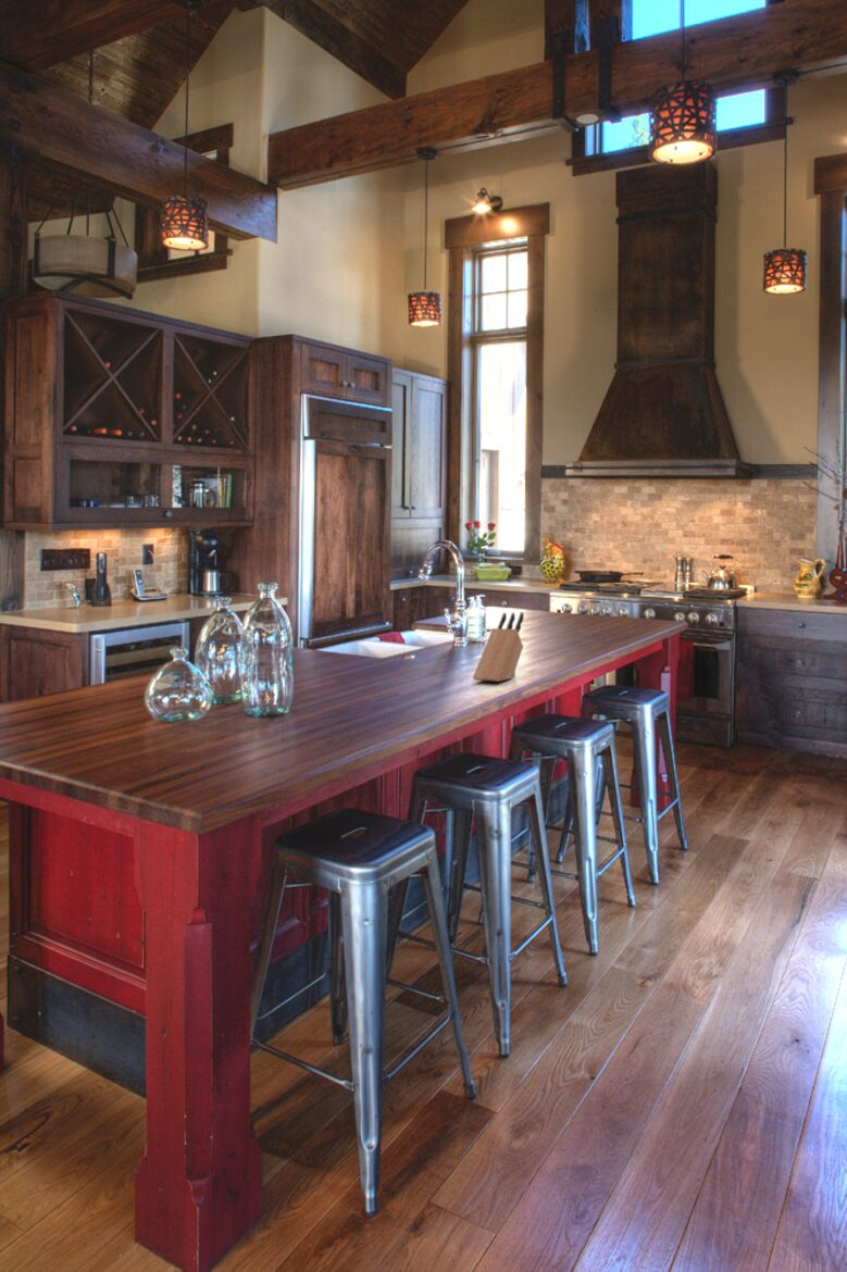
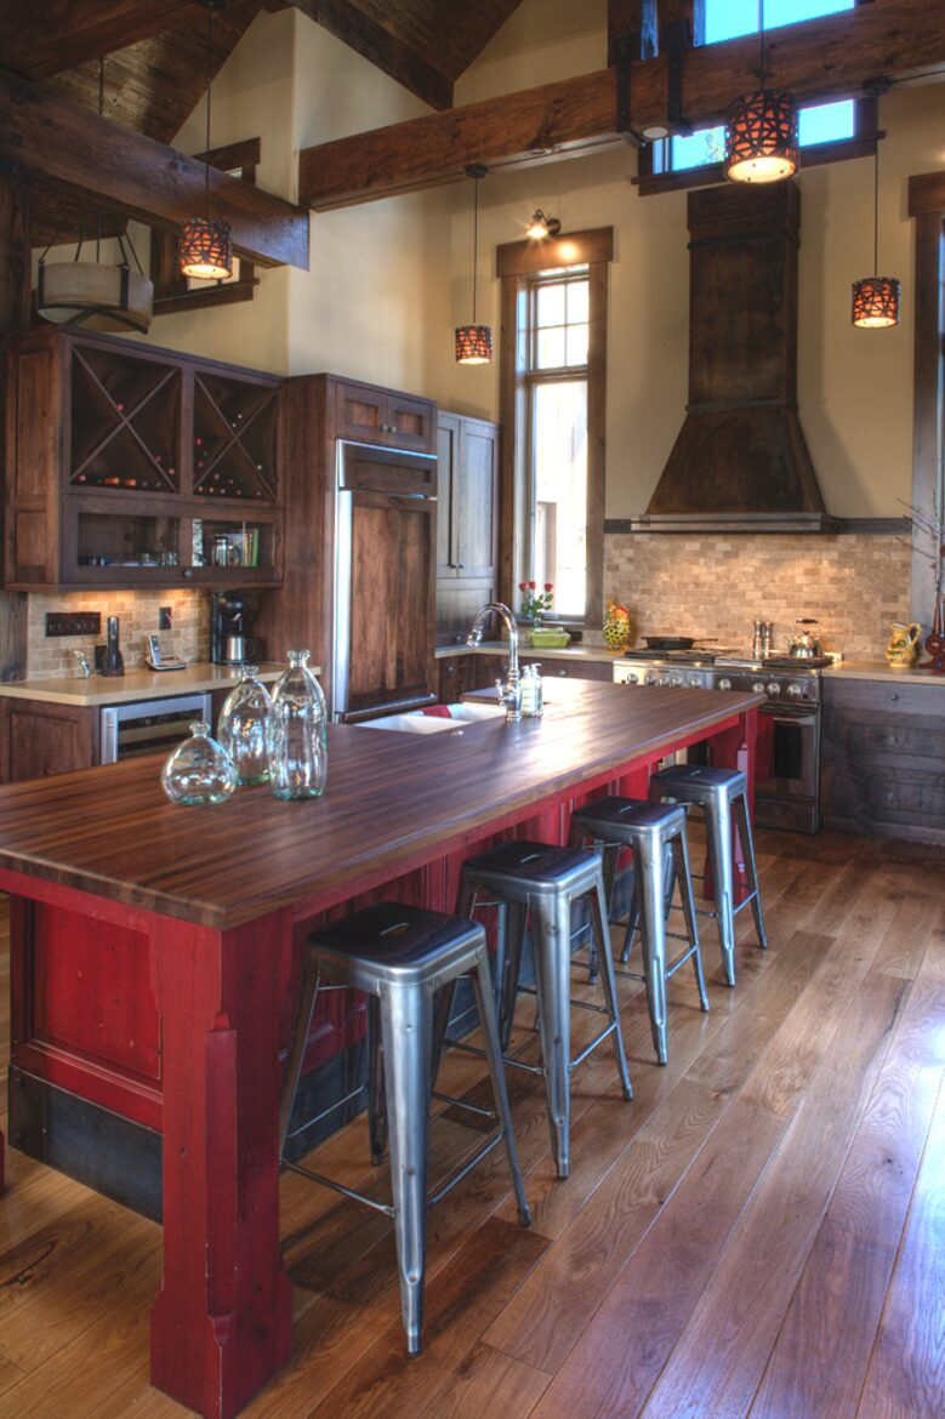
- knife block [472,611,525,683]
